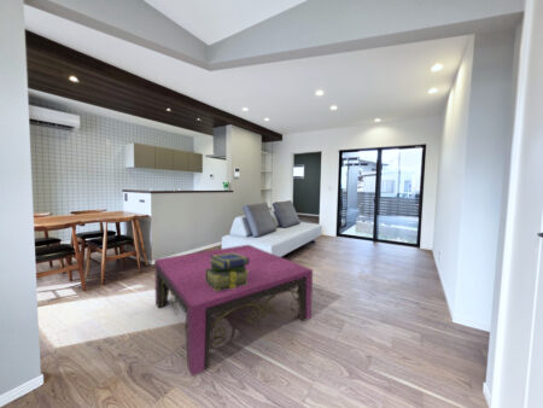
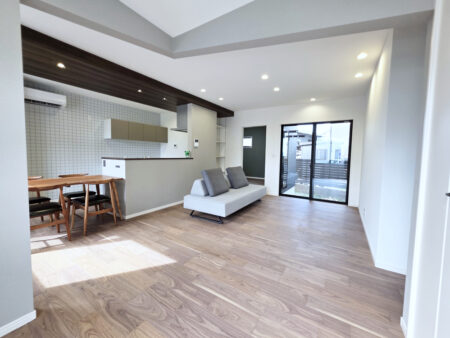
- stack of books [205,253,249,291]
- coffee table [153,244,314,378]
